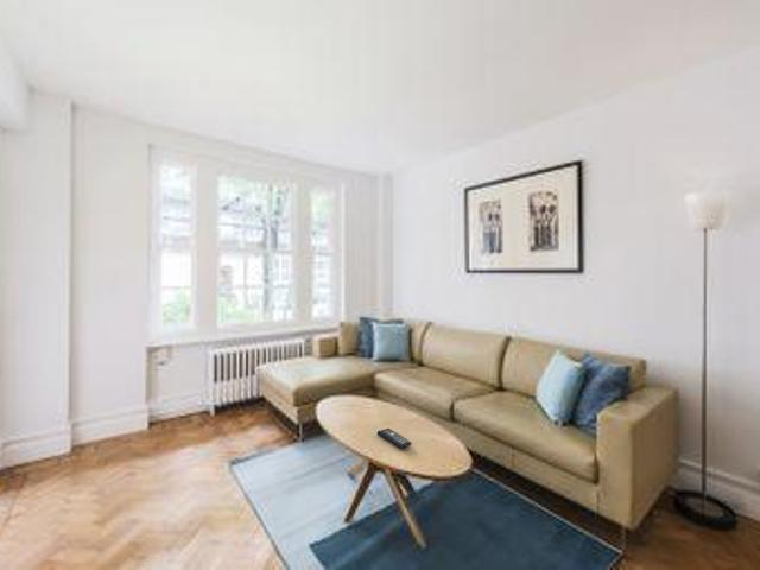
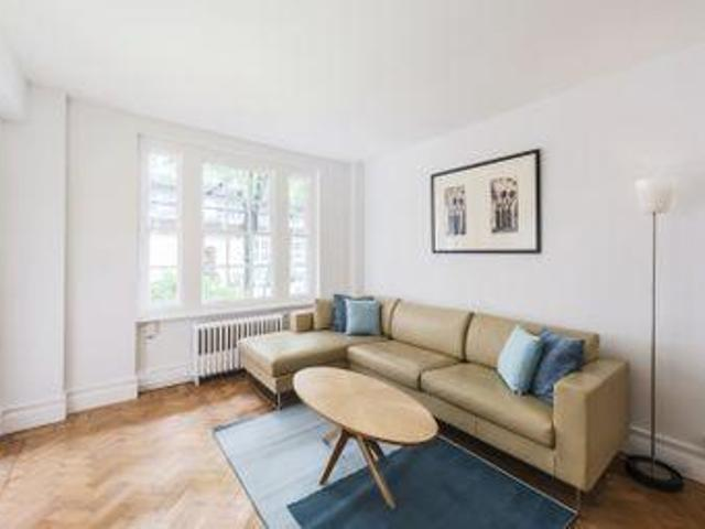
- remote control [376,428,413,449]
